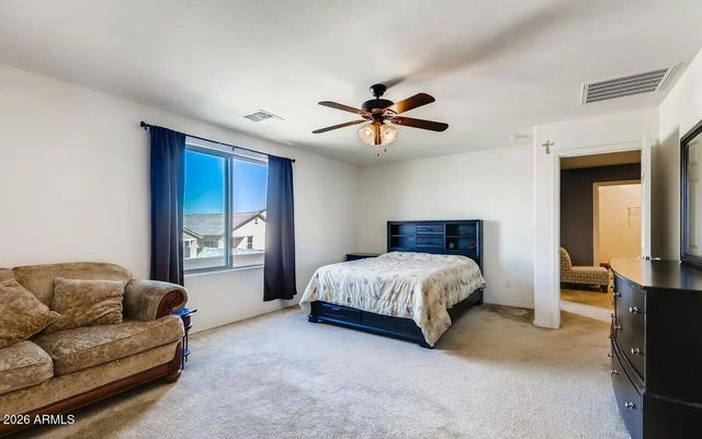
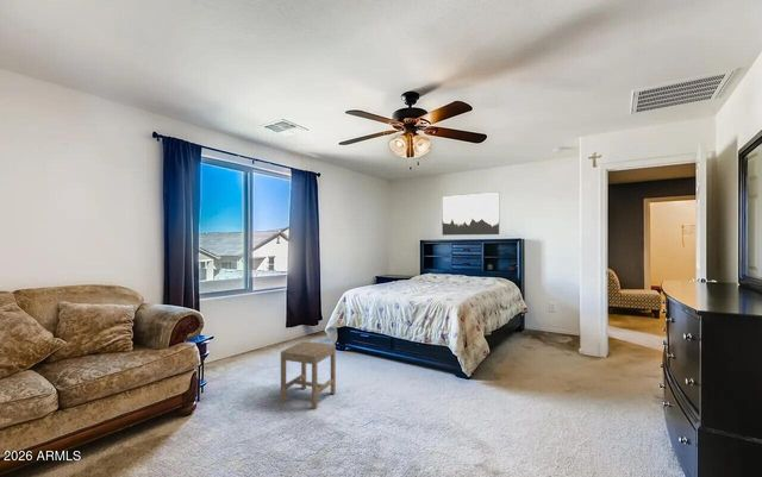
+ wall art [441,190,500,237]
+ stool [280,340,337,410]
